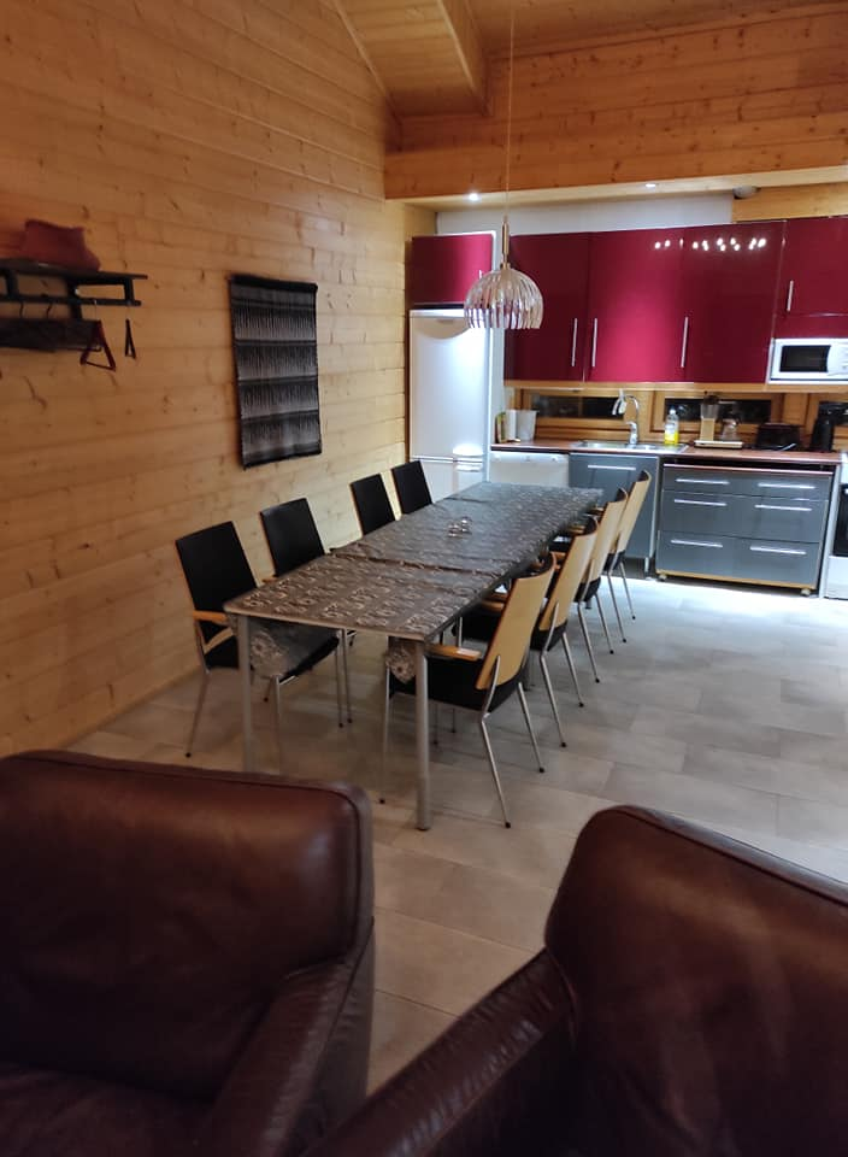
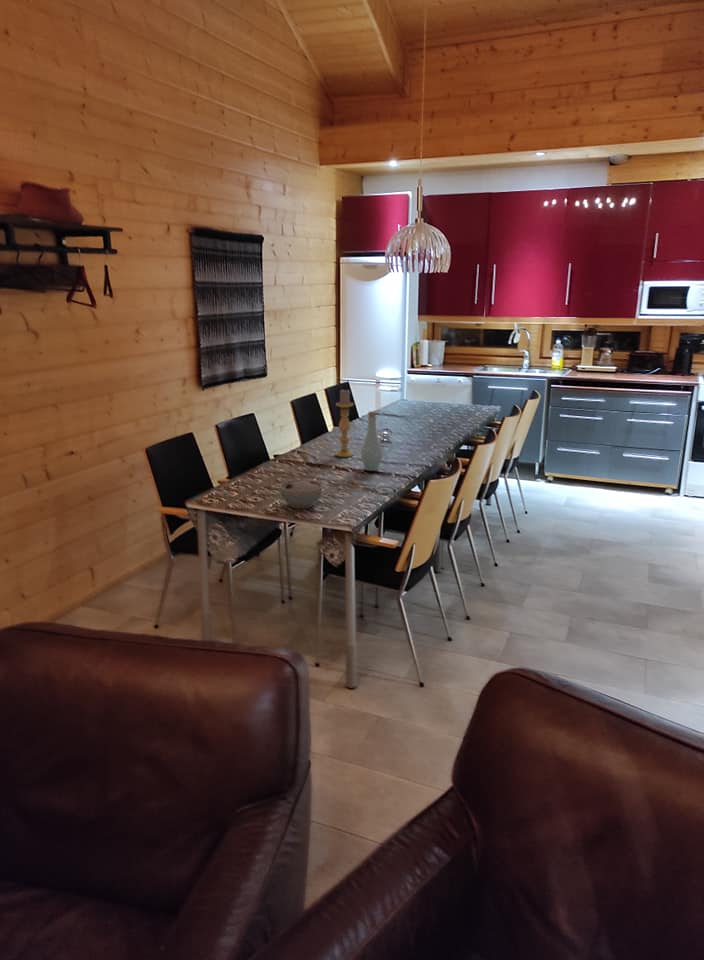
+ bottle [360,410,383,472]
+ bowl [278,479,324,509]
+ candle holder [334,389,355,458]
